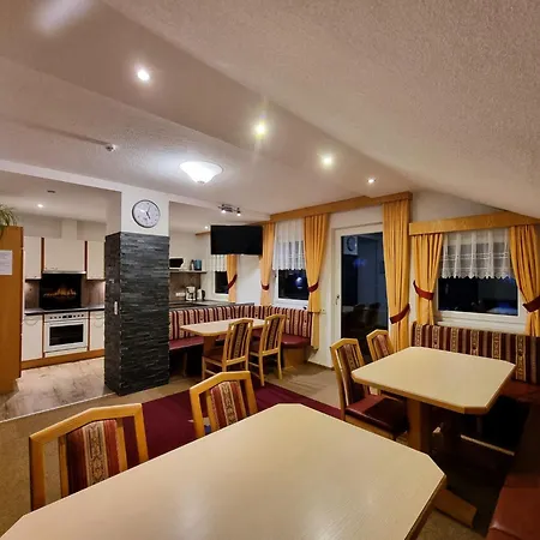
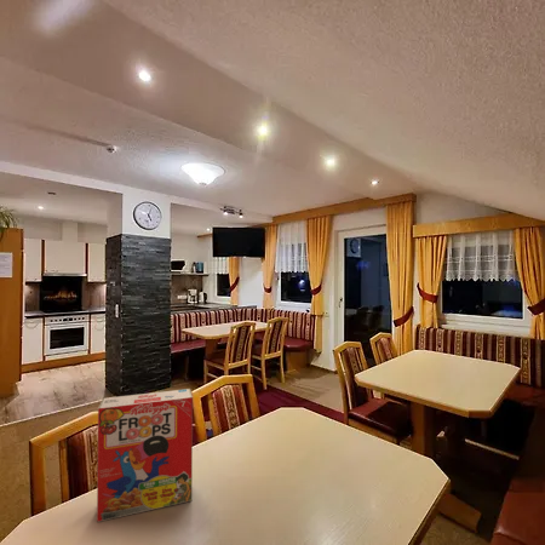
+ cereal box [96,388,194,523]
